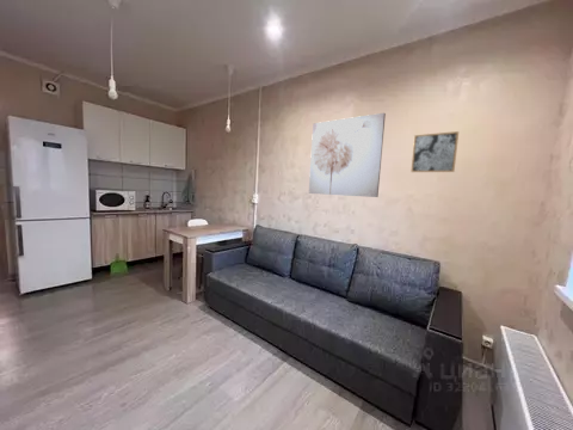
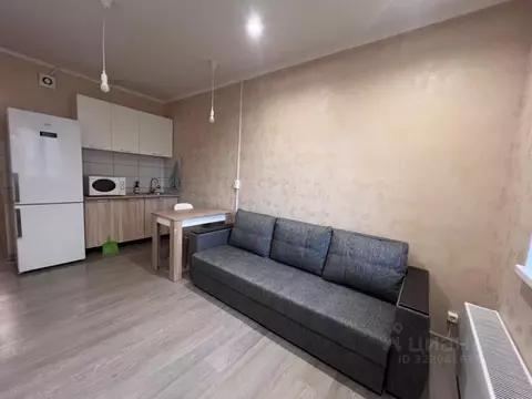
- wall art [308,112,387,198]
- wall art [409,130,460,173]
